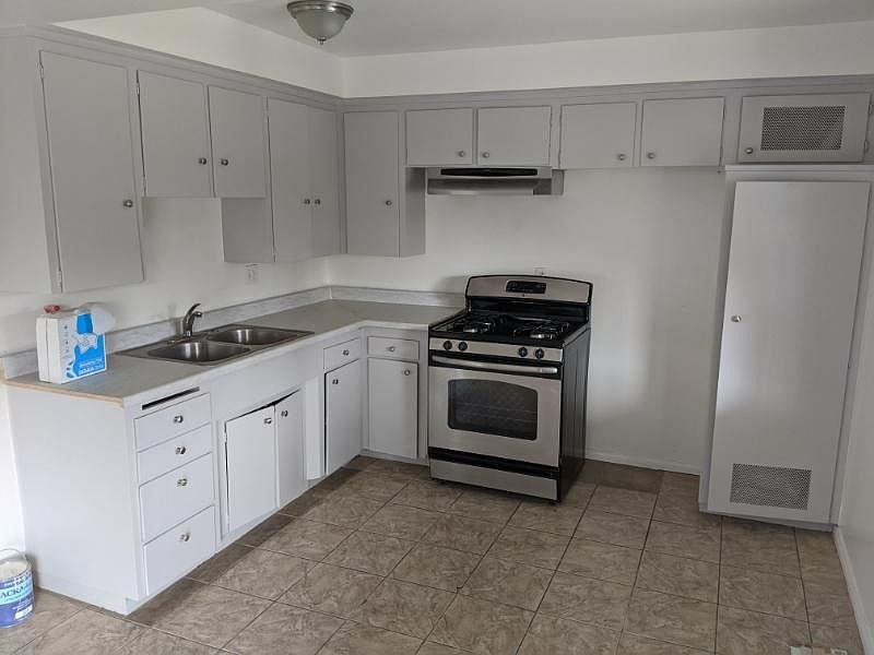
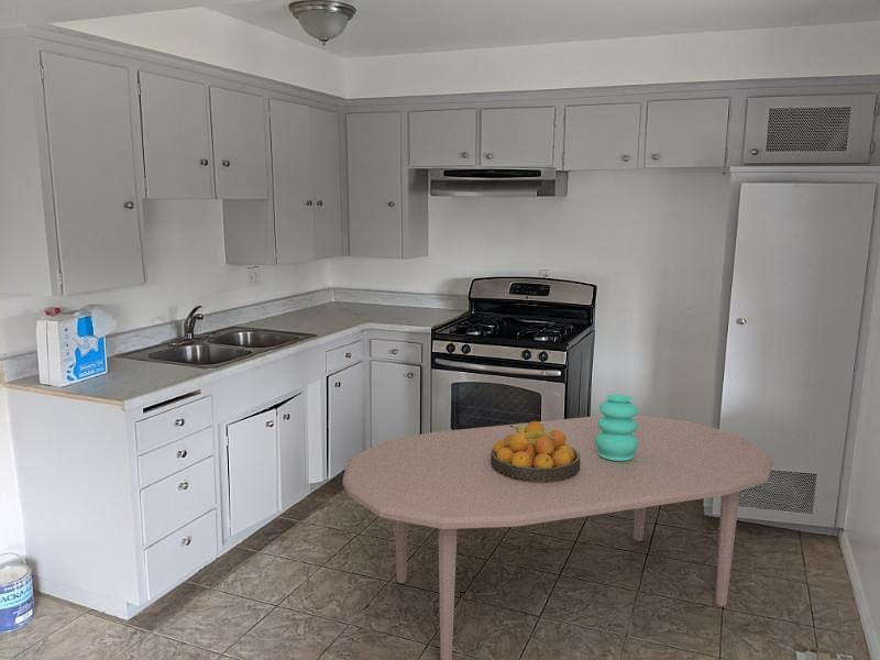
+ fruit bowl [491,420,580,483]
+ vase [595,393,639,461]
+ dining table [342,415,774,660]
